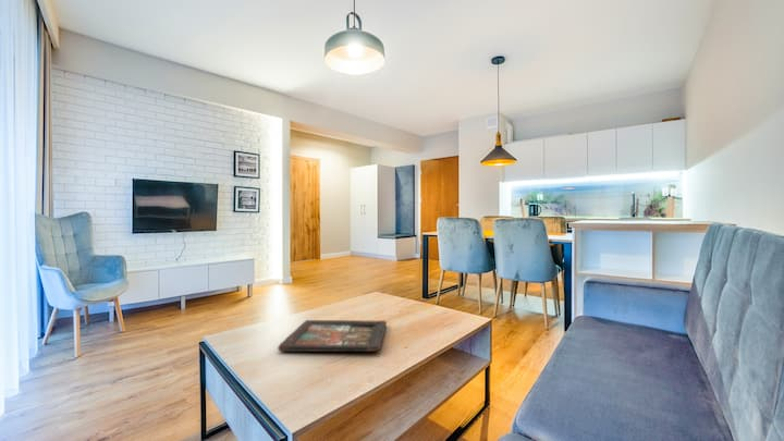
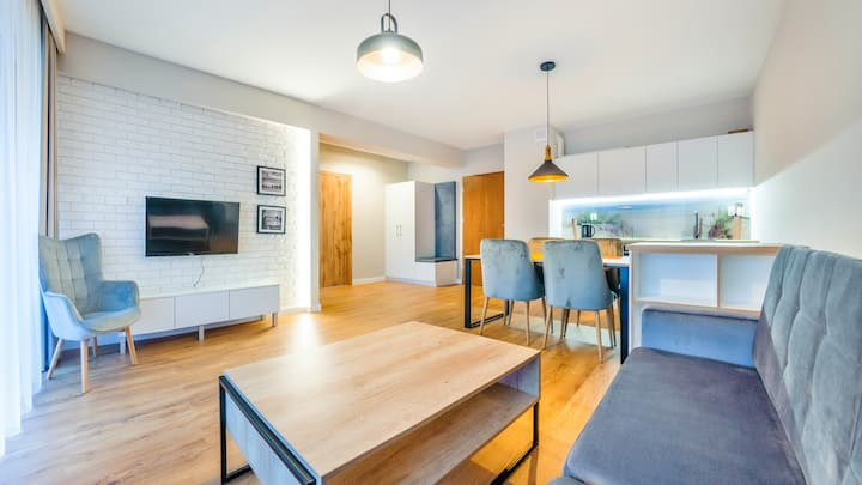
- decorative tray [277,319,388,353]
